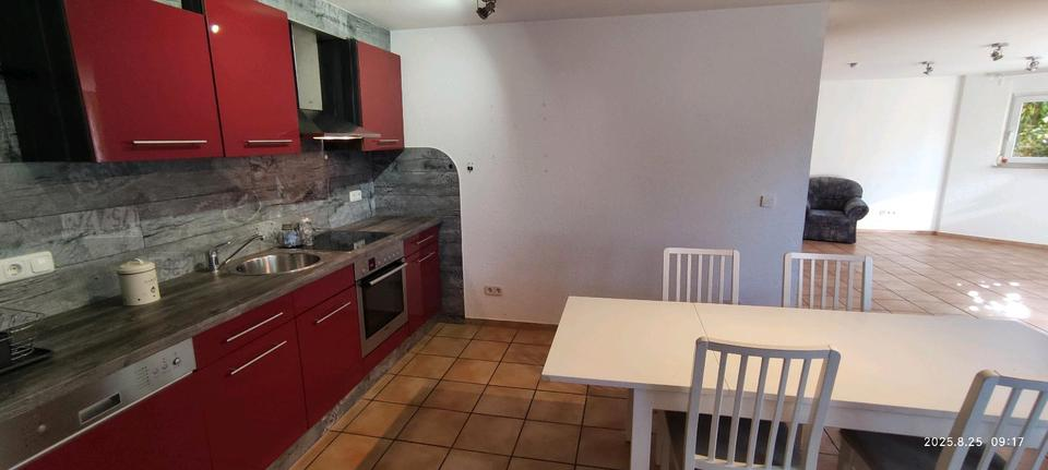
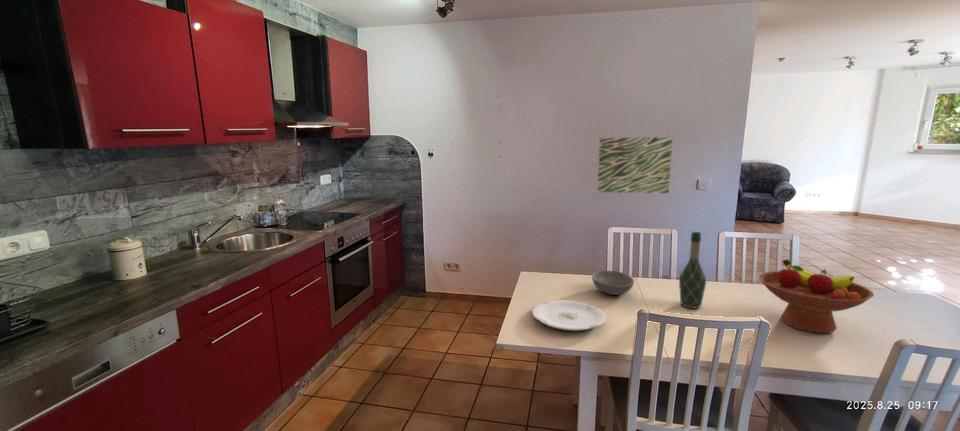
+ soup bowl [591,270,636,296]
+ plate [531,299,607,332]
+ fruit bowl [758,258,875,334]
+ wall art [597,136,674,194]
+ wine bottle [678,231,707,309]
